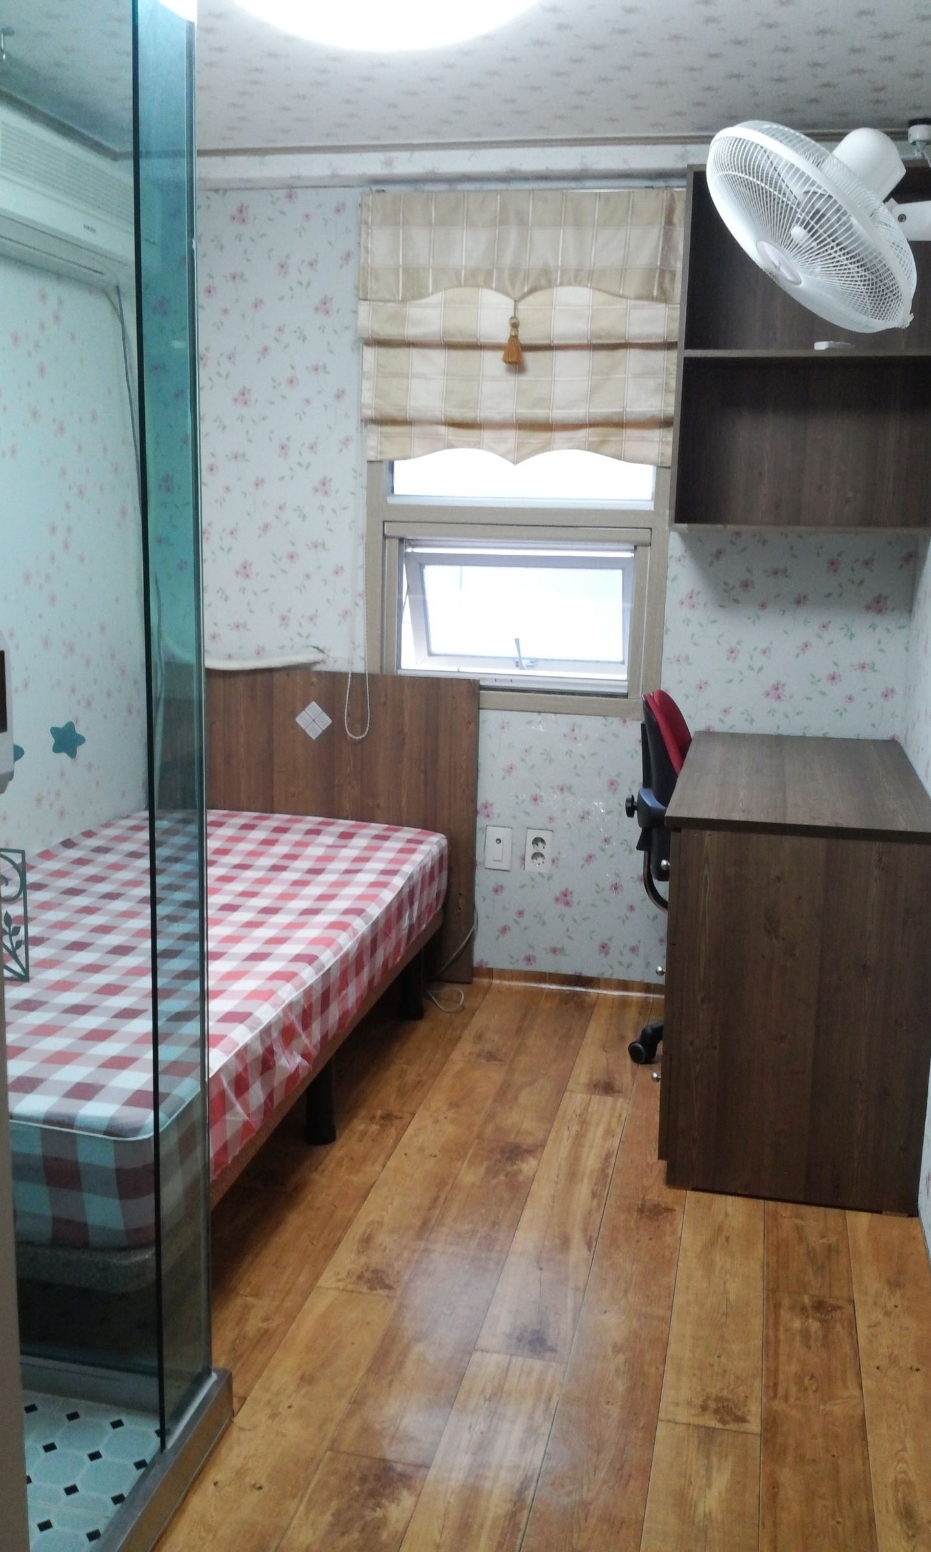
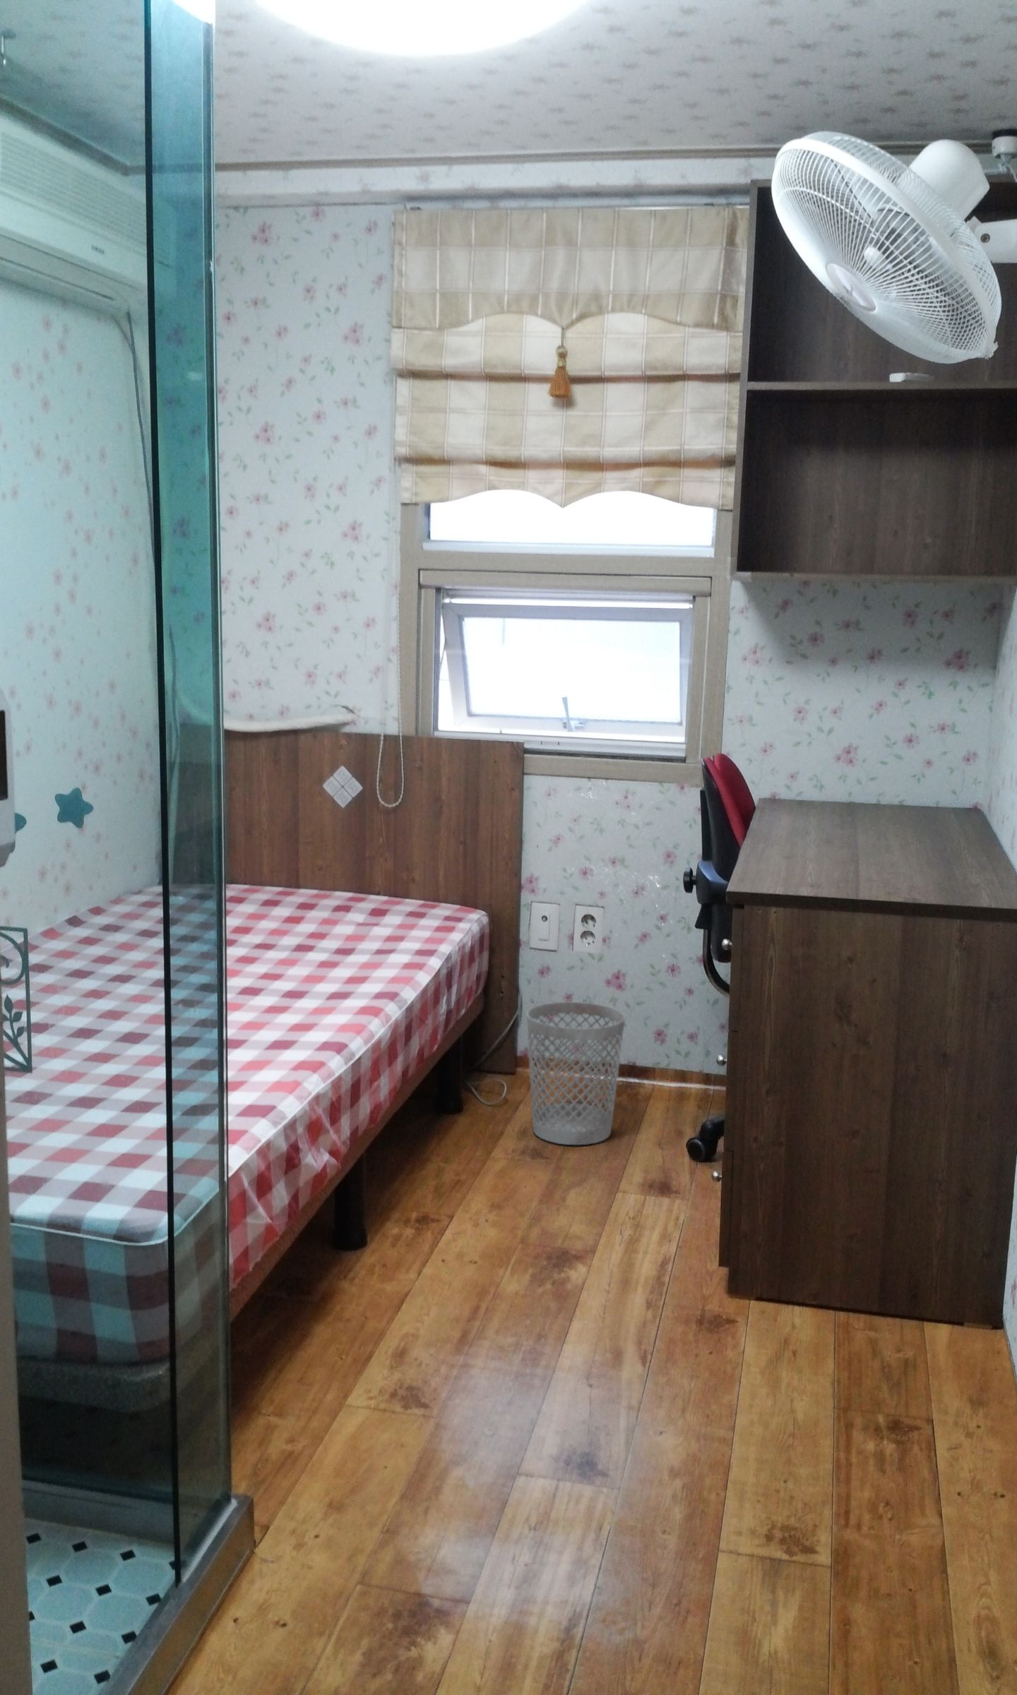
+ wastebasket [527,1001,626,1145]
